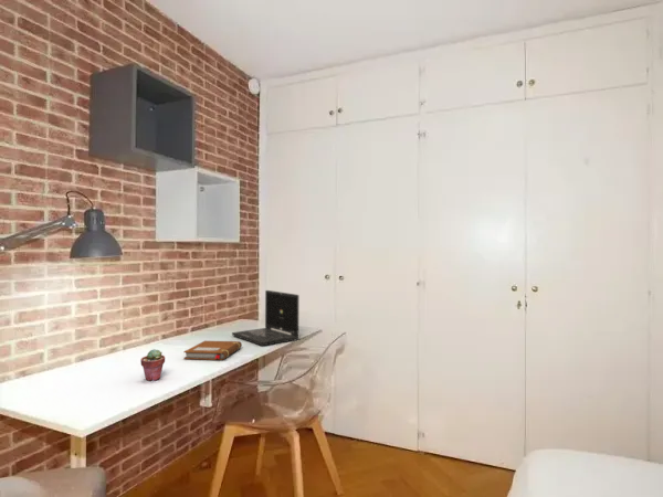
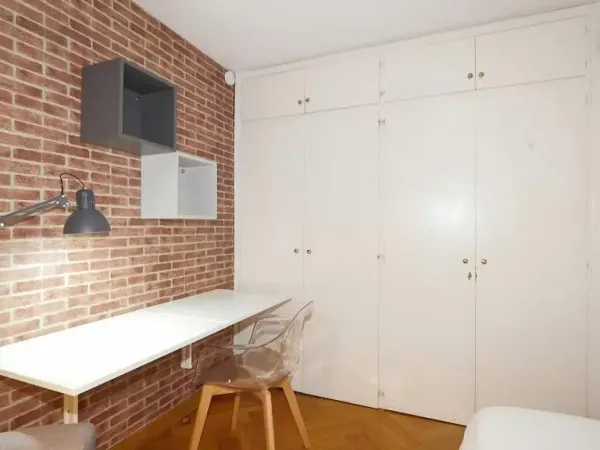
- notebook [182,340,243,361]
- laptop [231,289,299,347]
- potted succulent [139,348,166,382]
